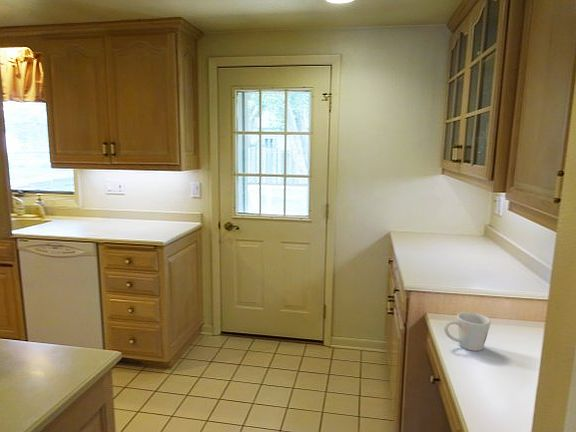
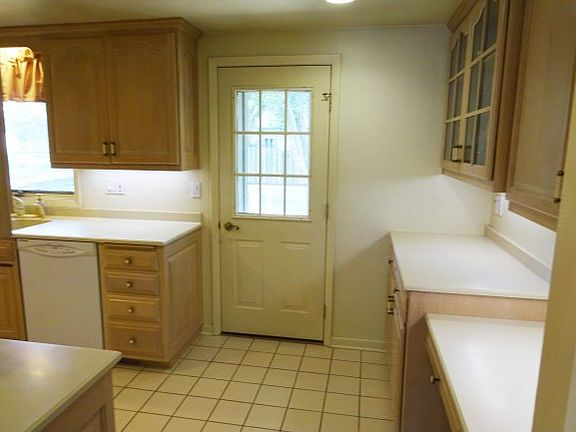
- mug [443,311,492,352]
